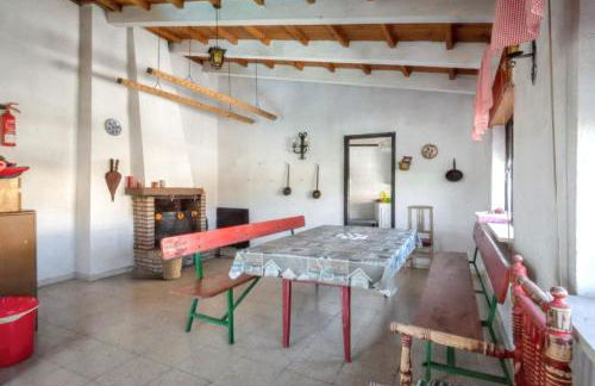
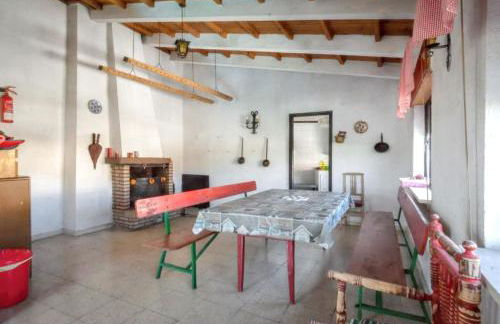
- basket [157,253,183,281]
